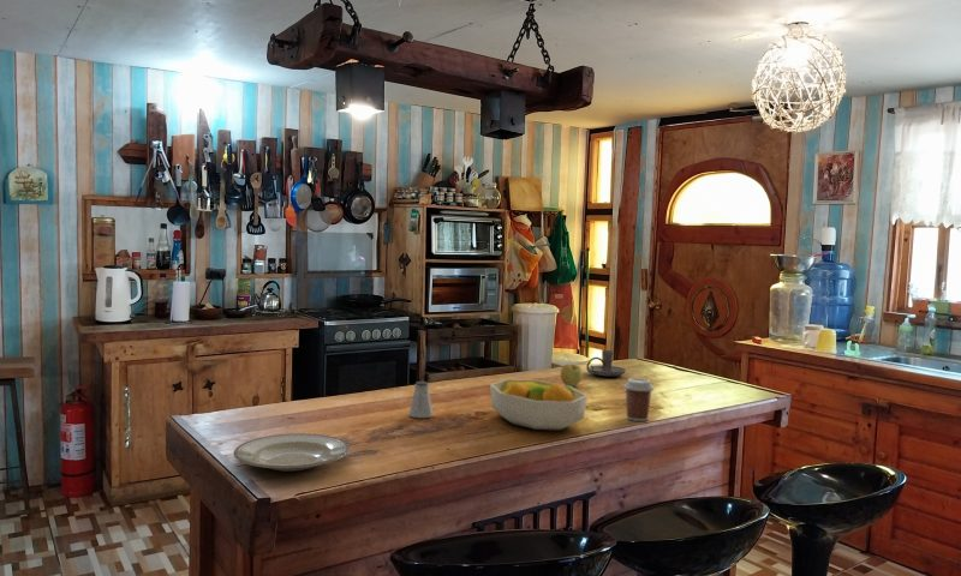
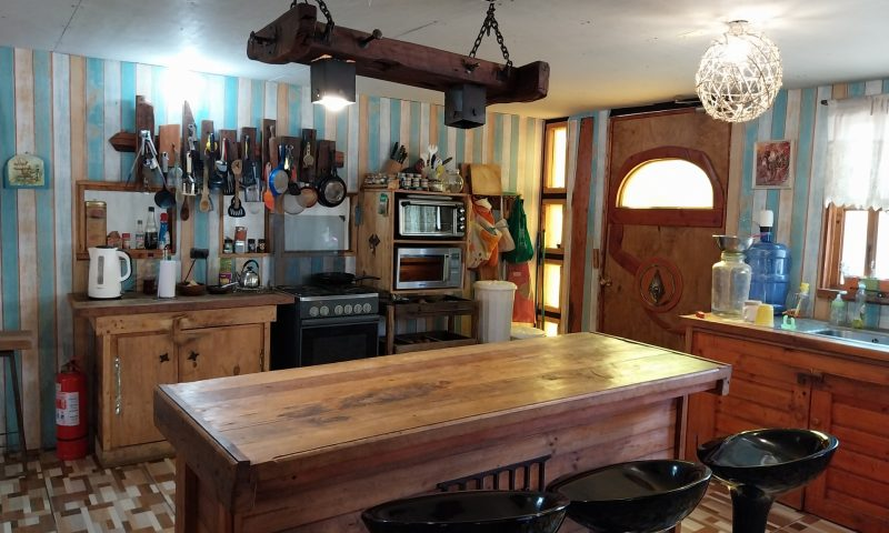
- apple [560,364,584,388]
- plate [232,432,351,473]
- candle holder [585,349,627,378]
- coffee cup [622,377,655,422]
- saltshaker [408,380,434,419]
- fruit bowl [489,378,589,431]
